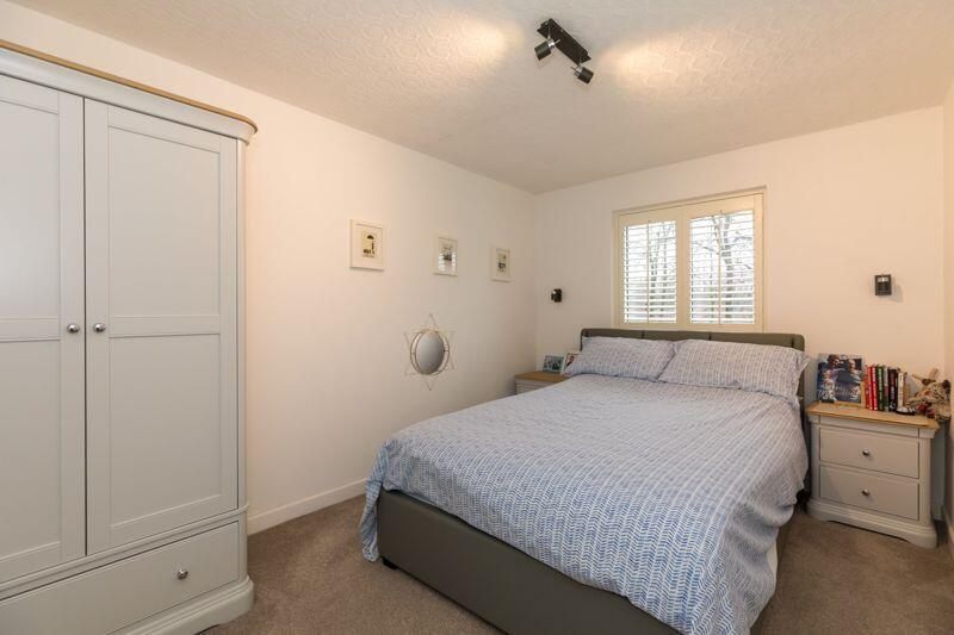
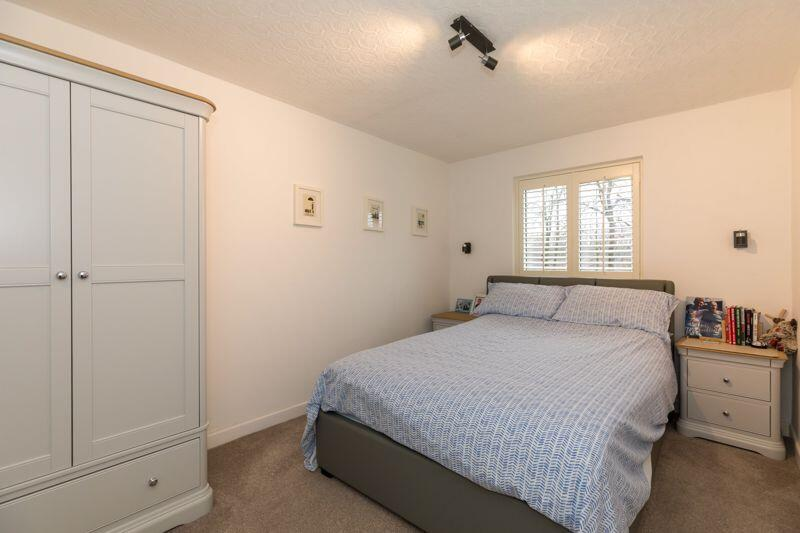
- home mirror [403,313,456,392]
